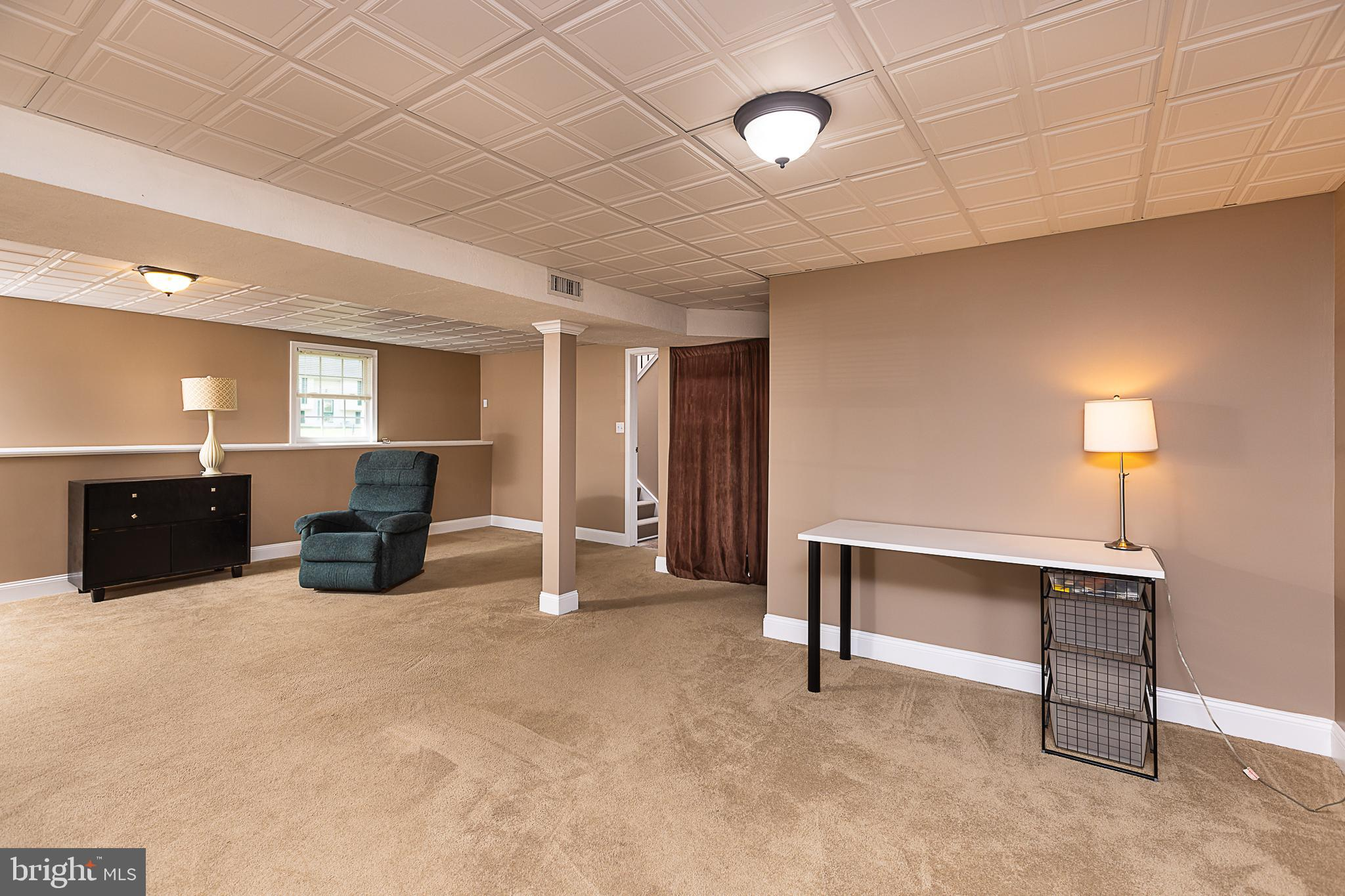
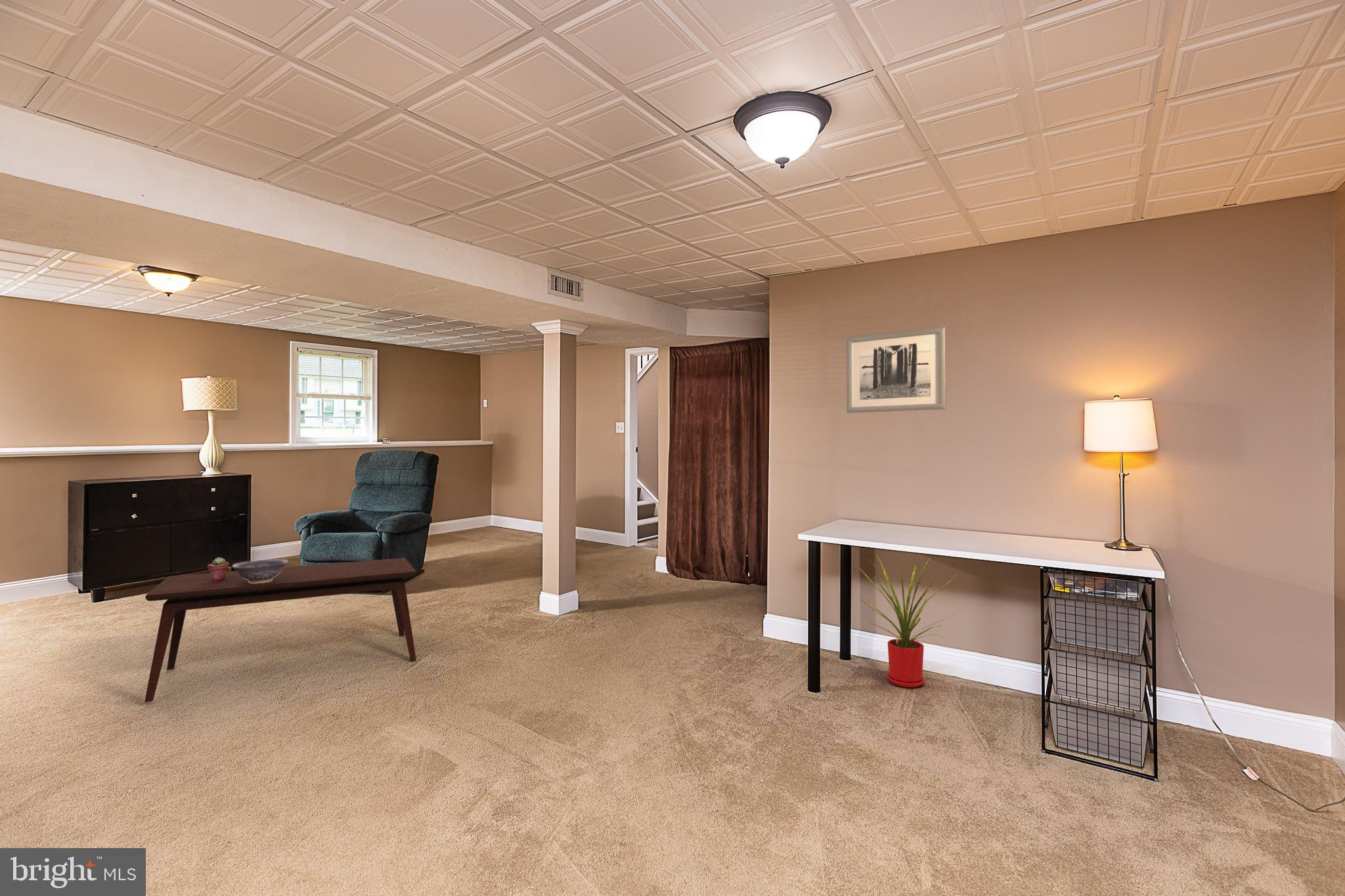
+ potted succulent [207,557,229,581]
+ wall art [846,326,946,414]
+ decorative bowl [231,559,289,584]
+ coffee table [144,557,417,703]
+ house plant [858,554,956,688]
